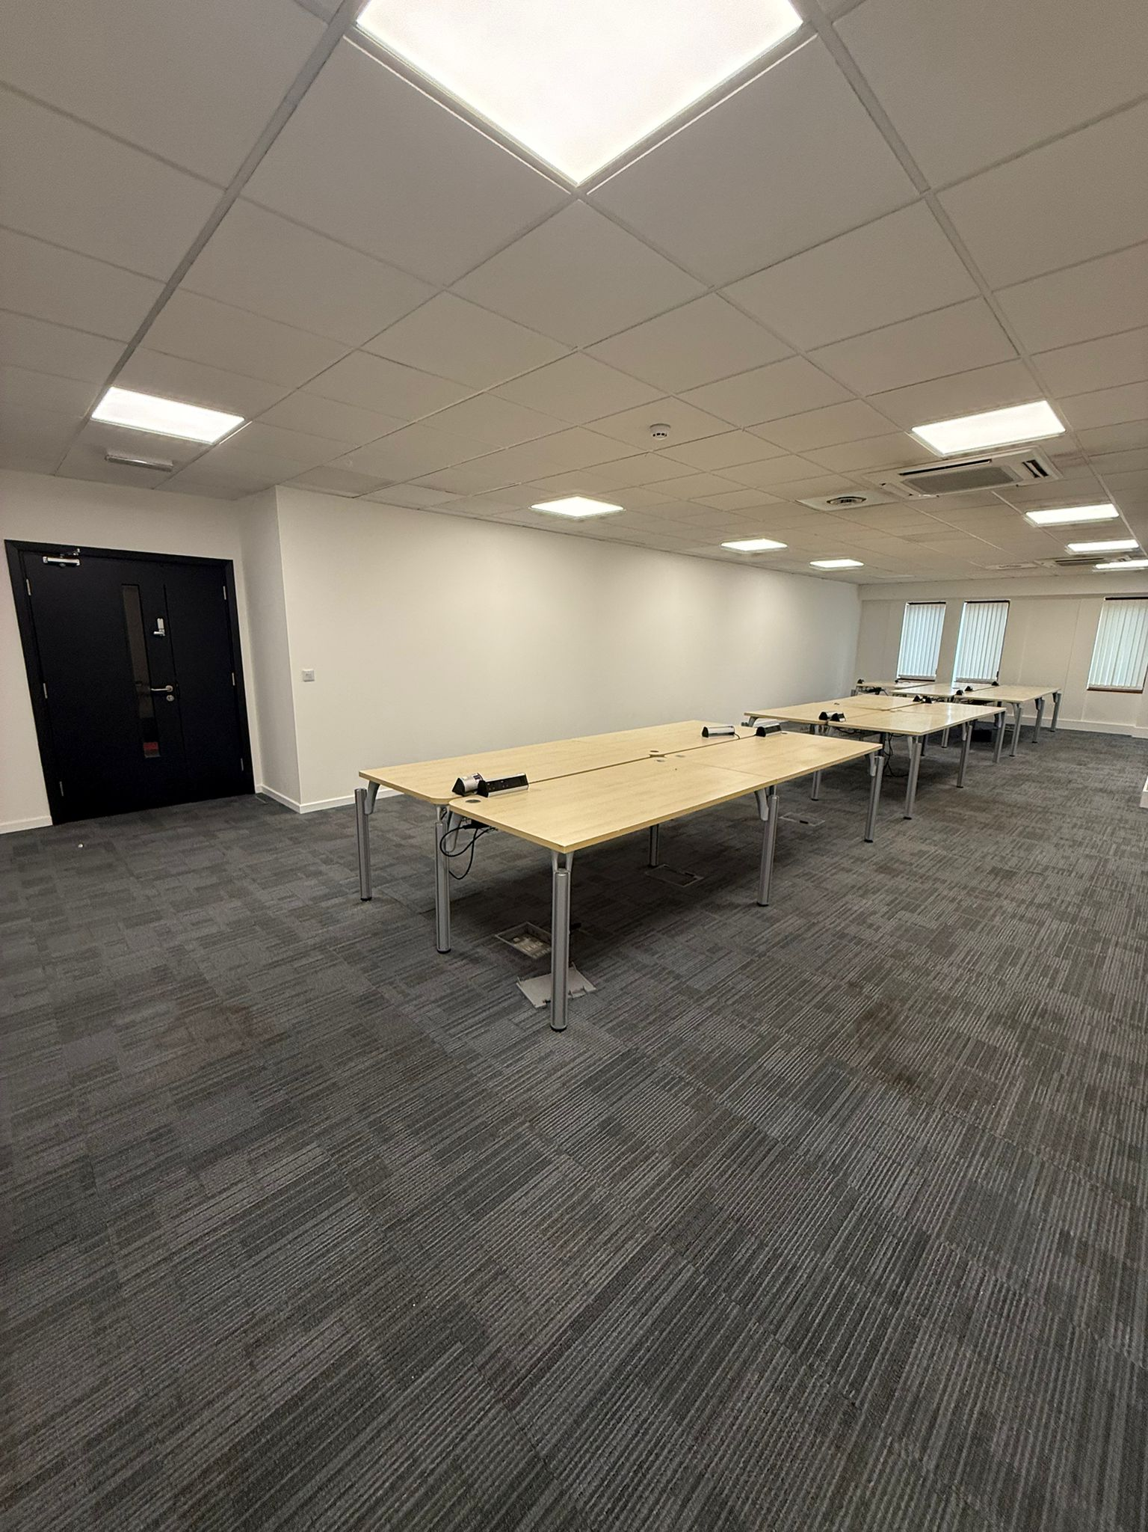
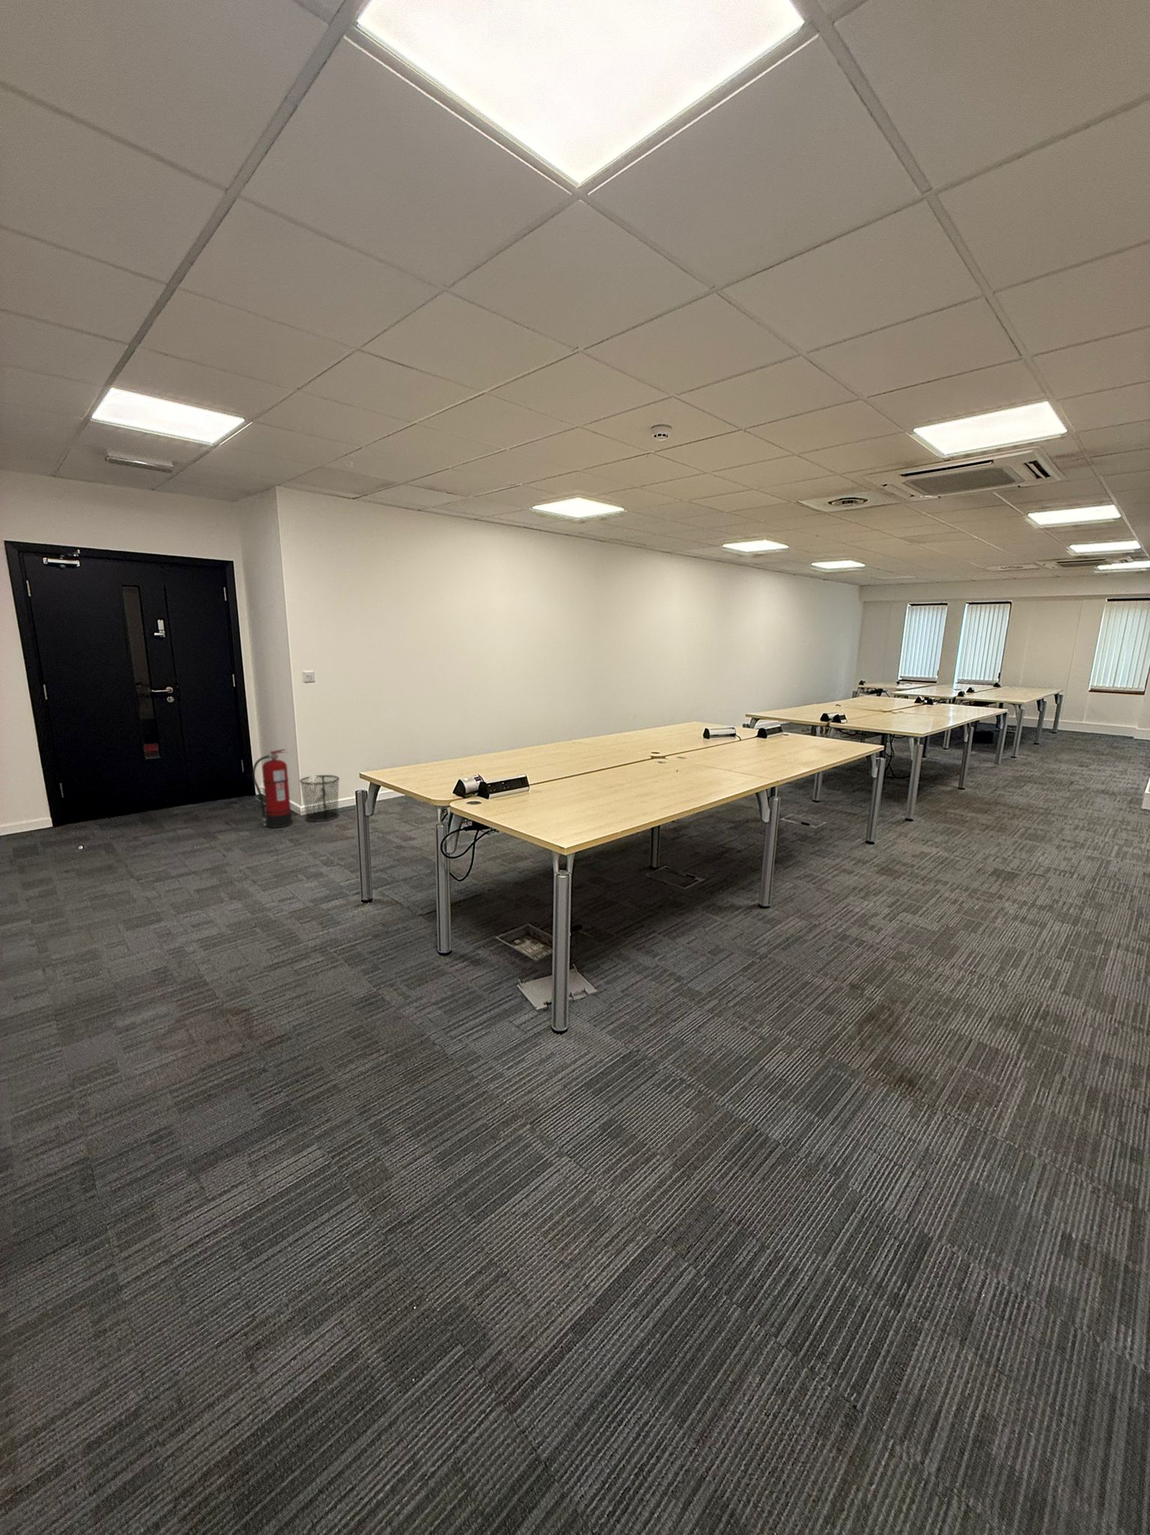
+ waste bin [298,775,341,822]
+ fire extinguisher [251,748,292,829]
